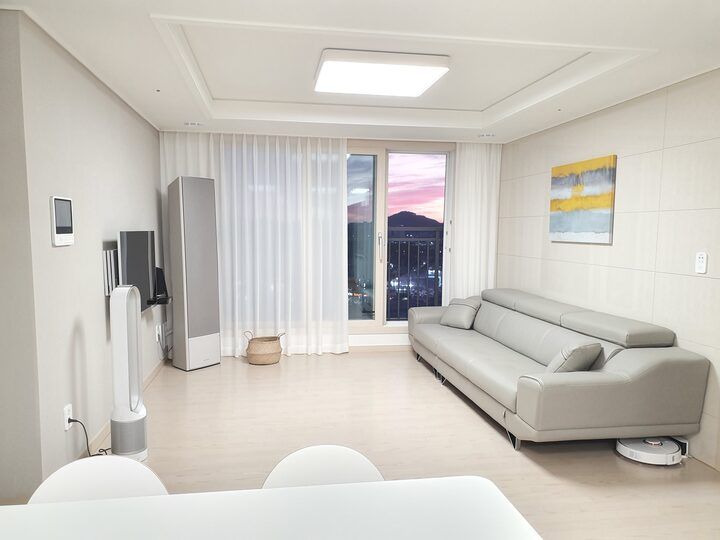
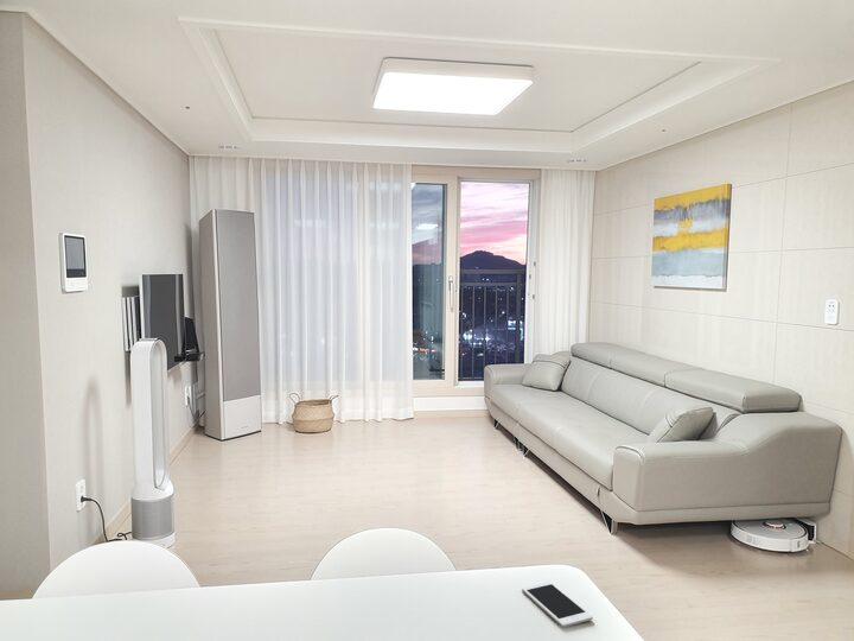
+ cell phone [521,580,594,628]
